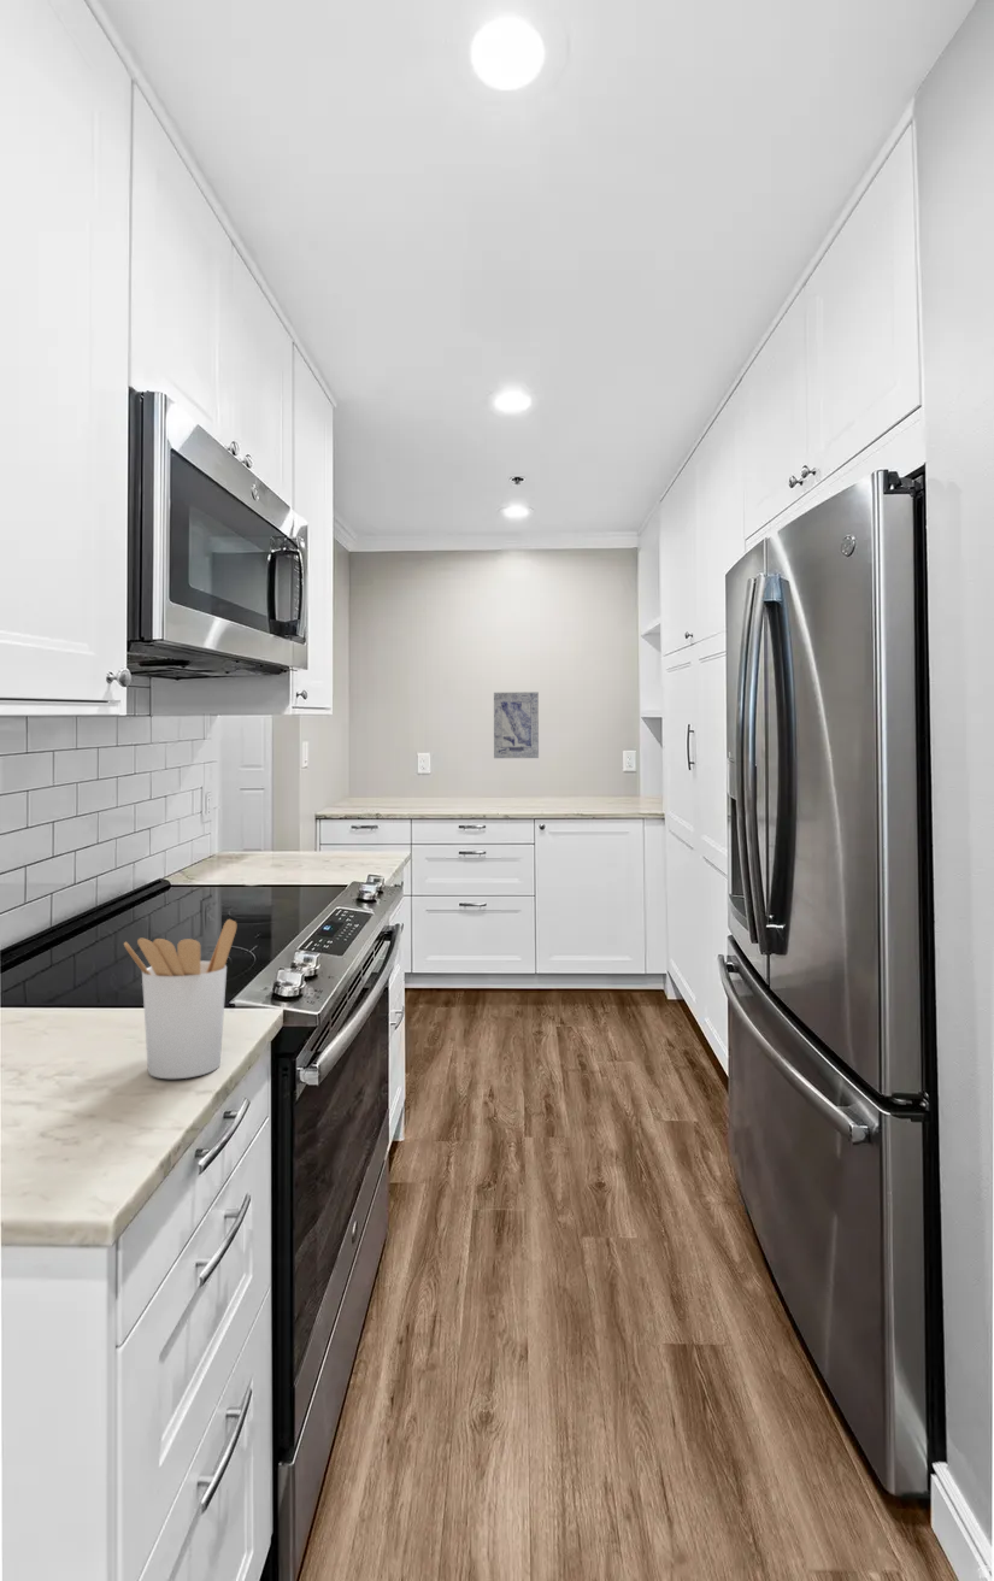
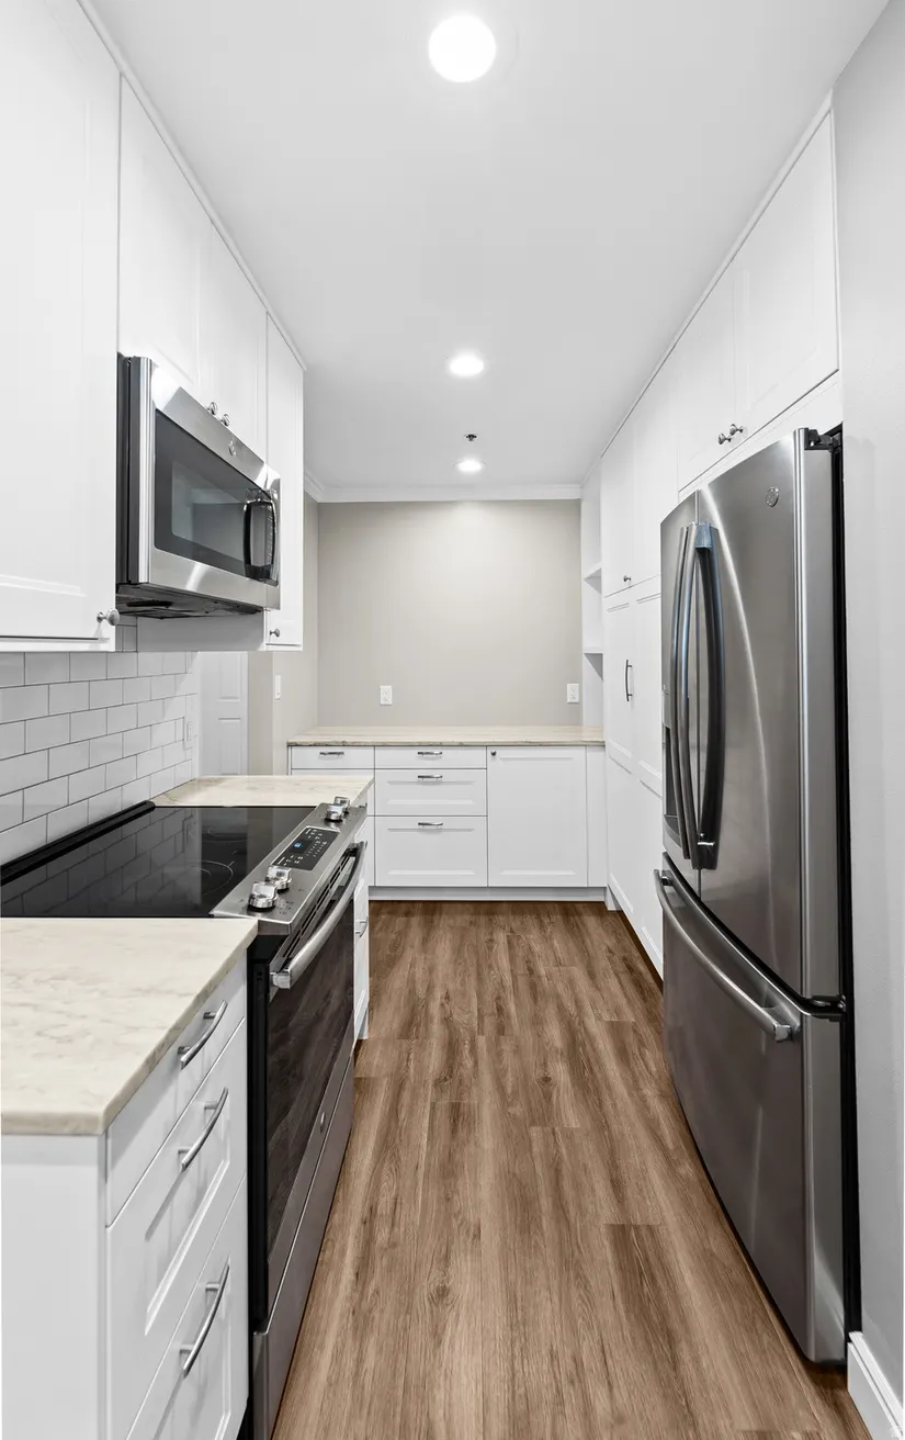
- utensil holder [123,918,237,1080]
- wall art [493,690,540,759]
